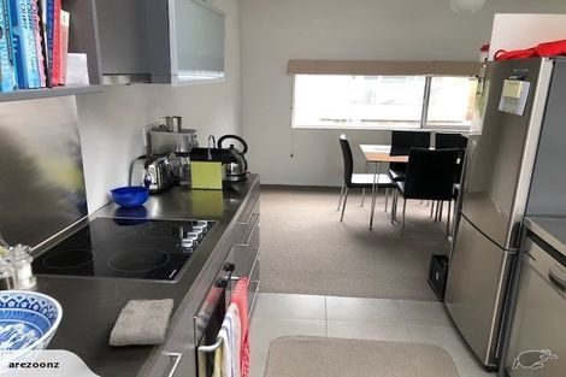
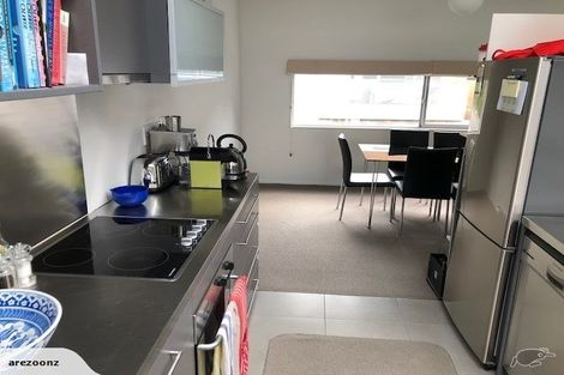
- washcloth [108,298,175,347]
